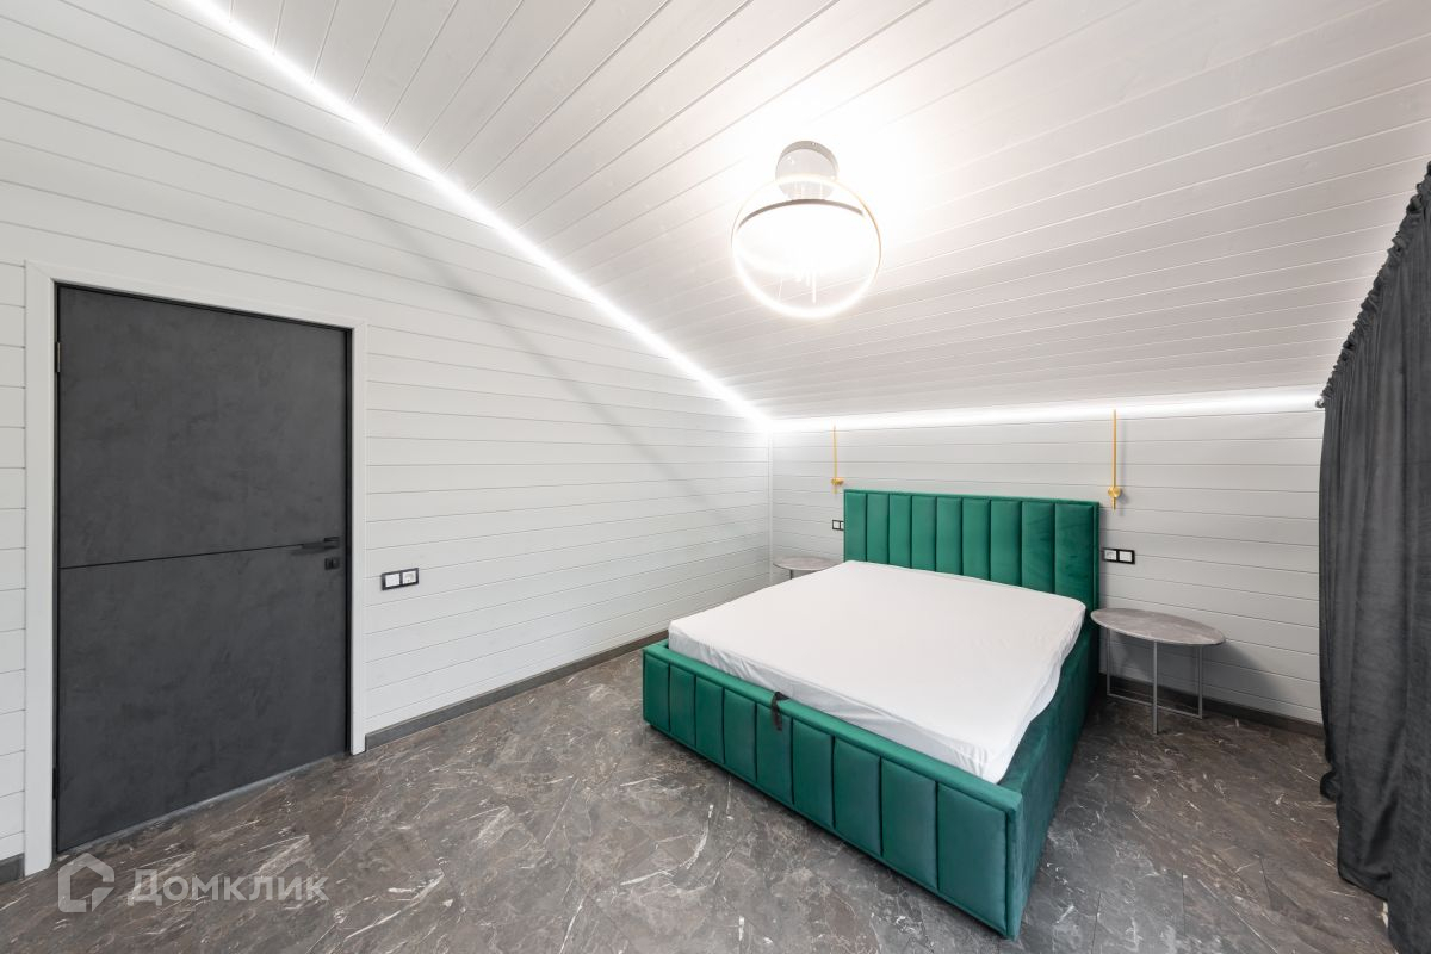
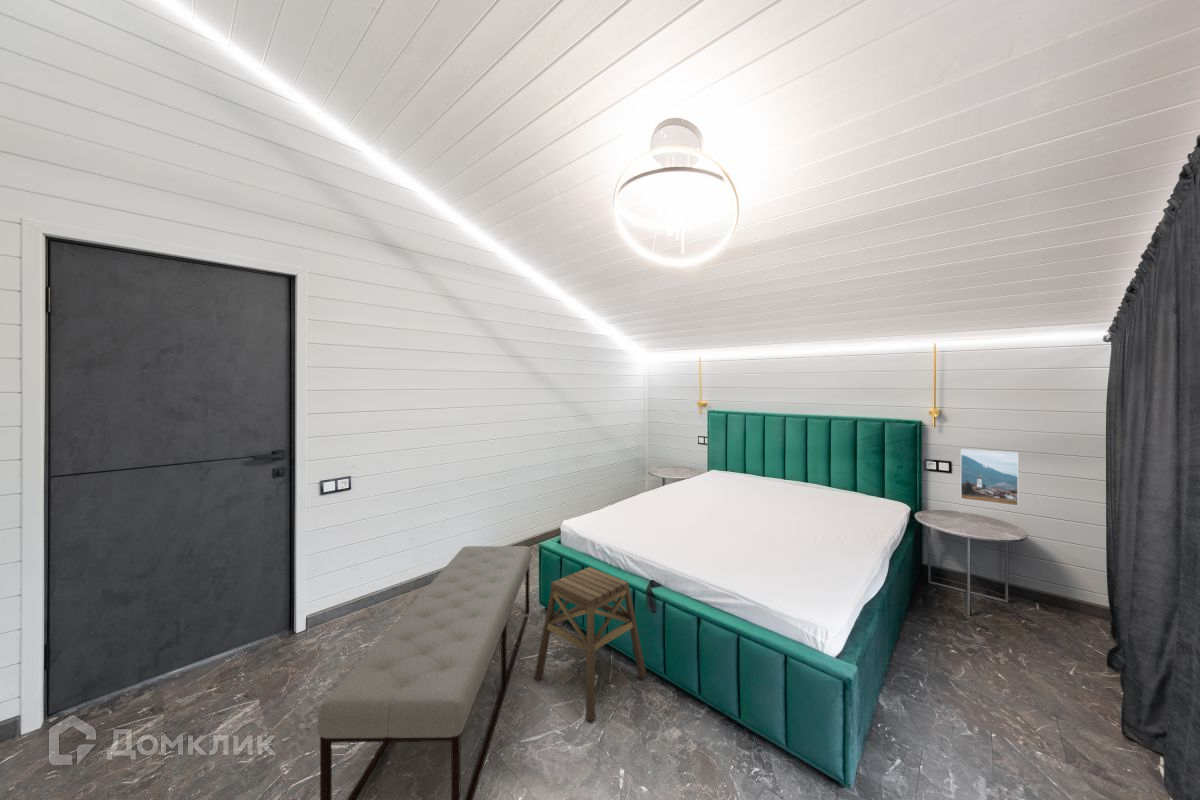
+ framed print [960,448,1019,507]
+ stool [533,566,648,722]
+ bench [316,545,533,800]
